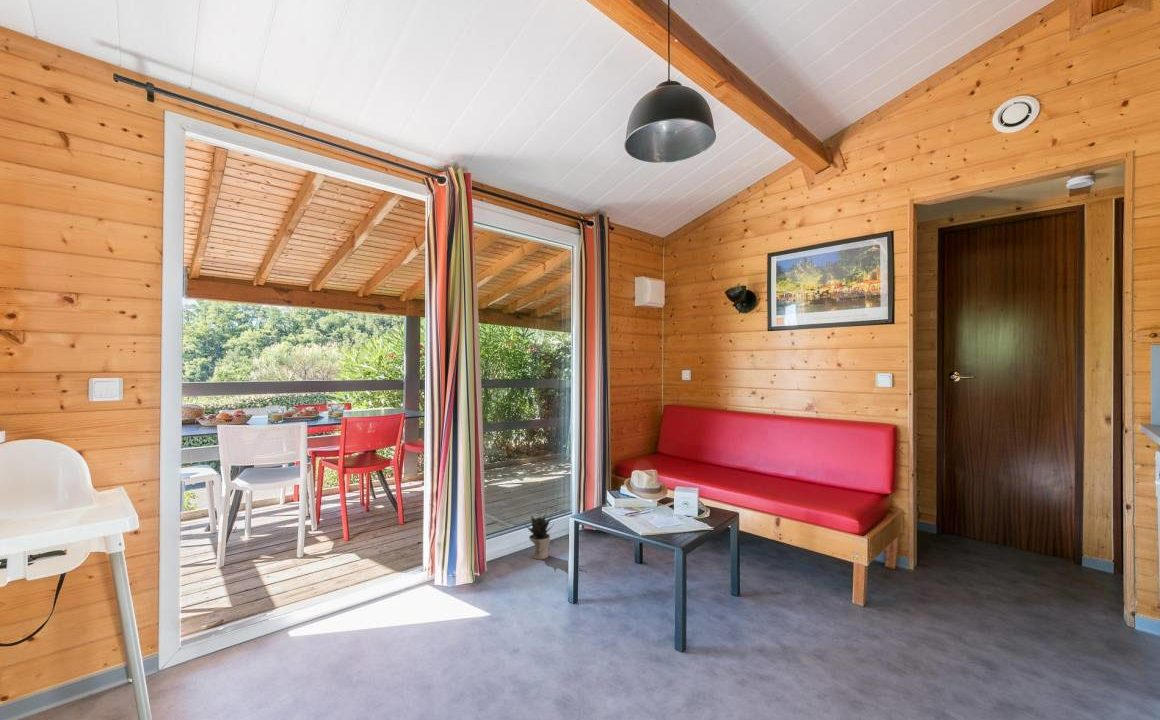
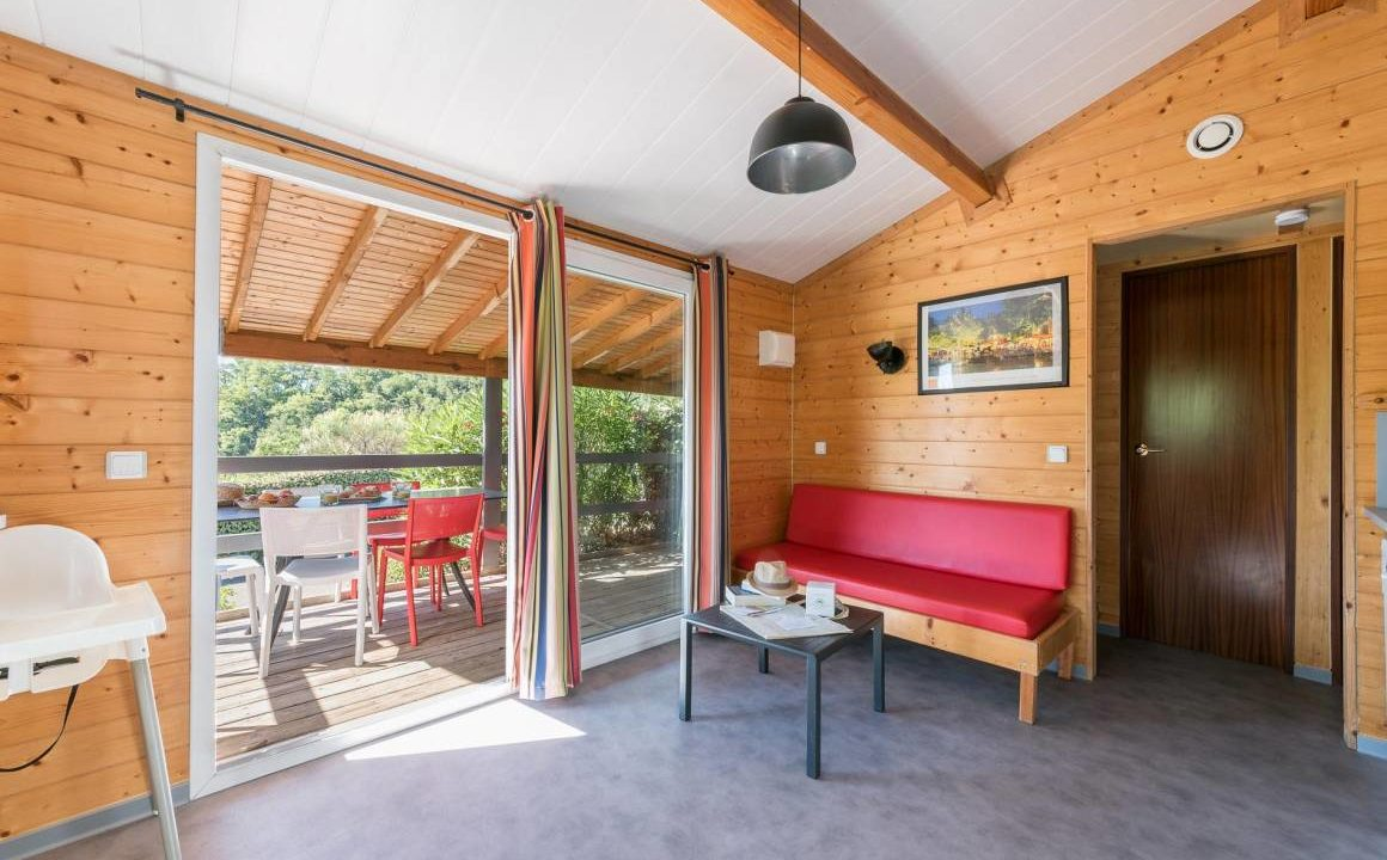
- potted plant [523,510,555,560]
